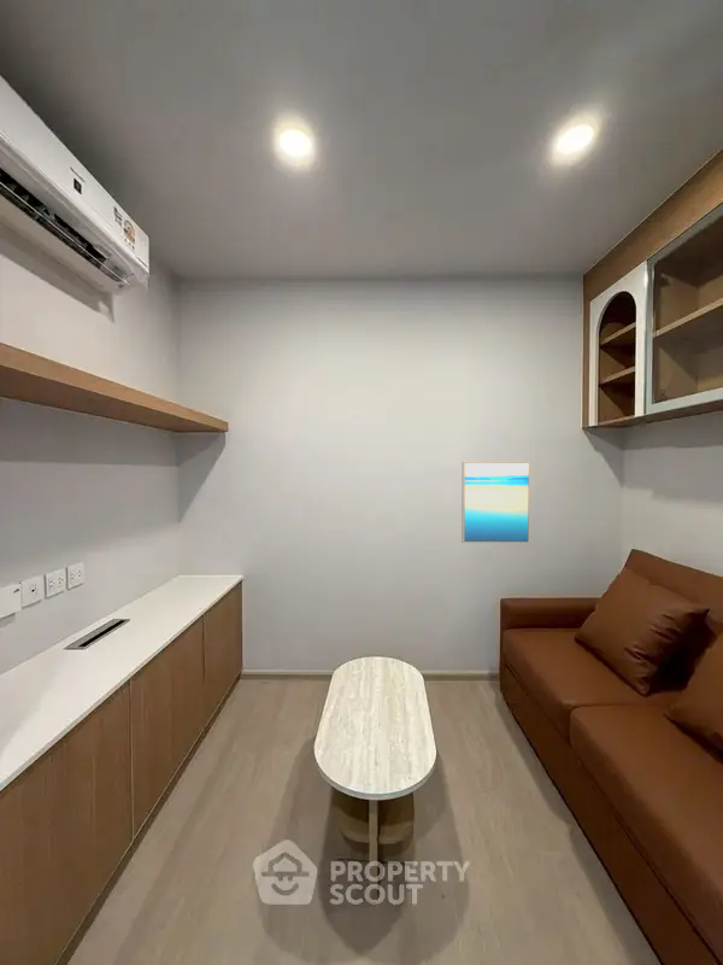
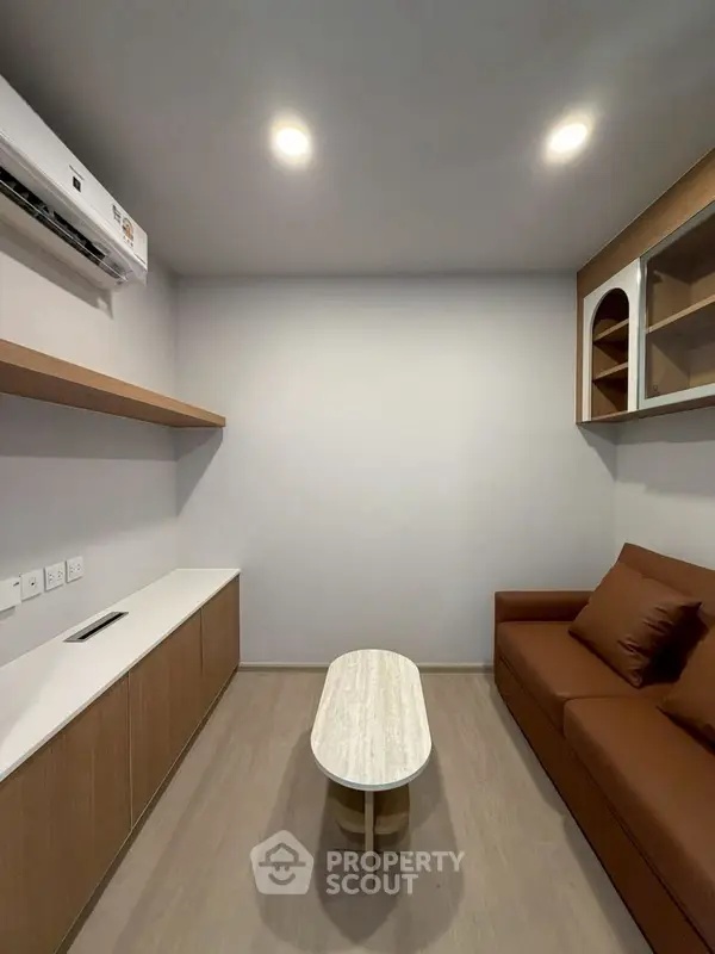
- wall art [460,461,531,545]
